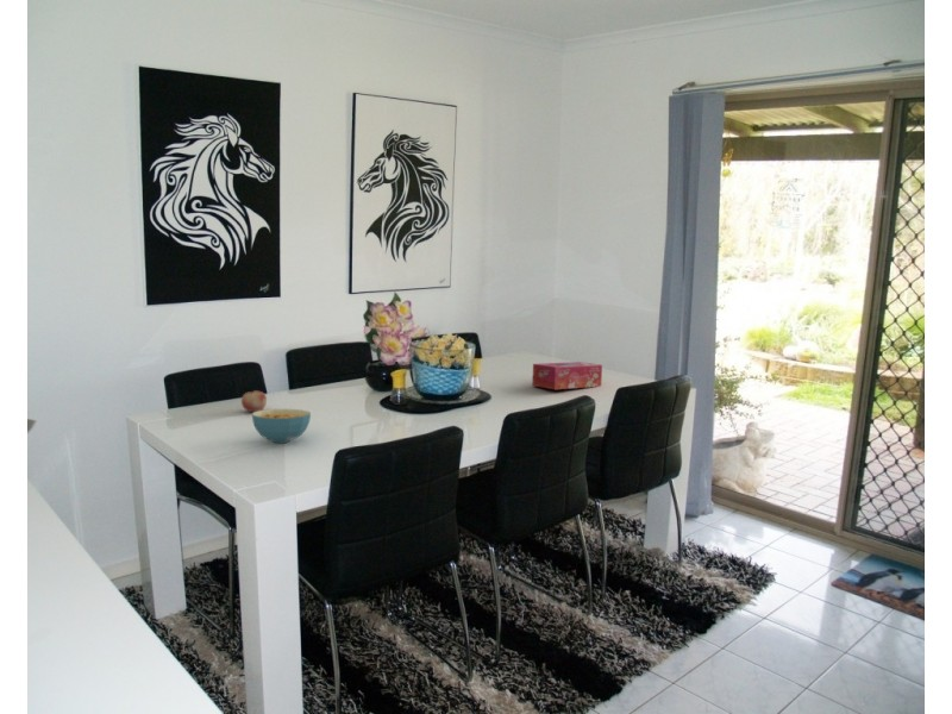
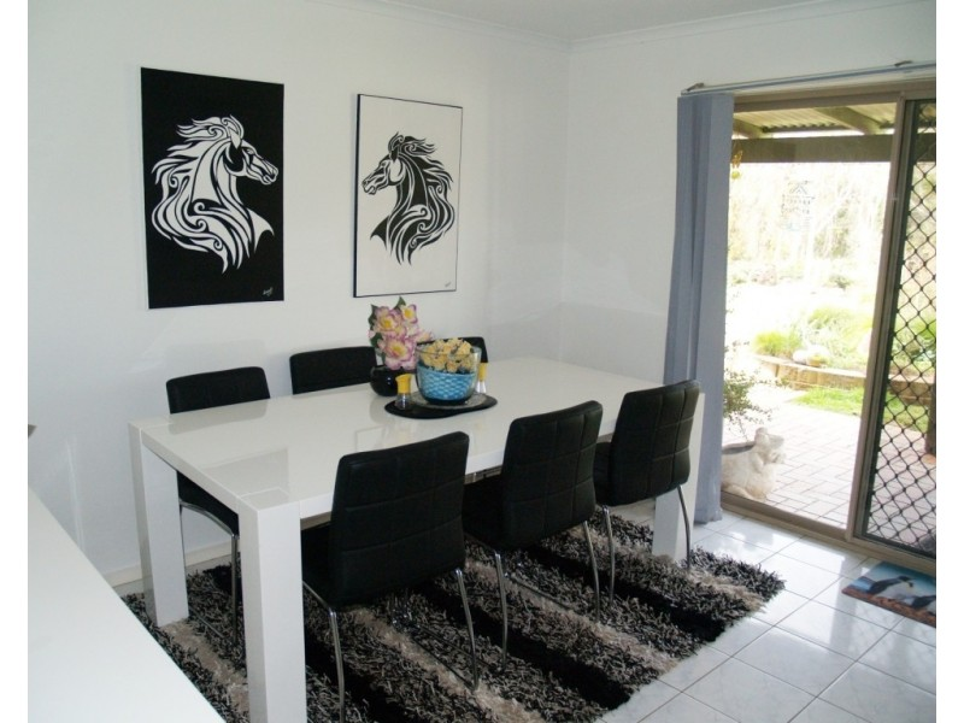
- cereal bowl [251,408,312,444]
- fruit [240,389,268,413]
- tissue box [531,361,603,390]
